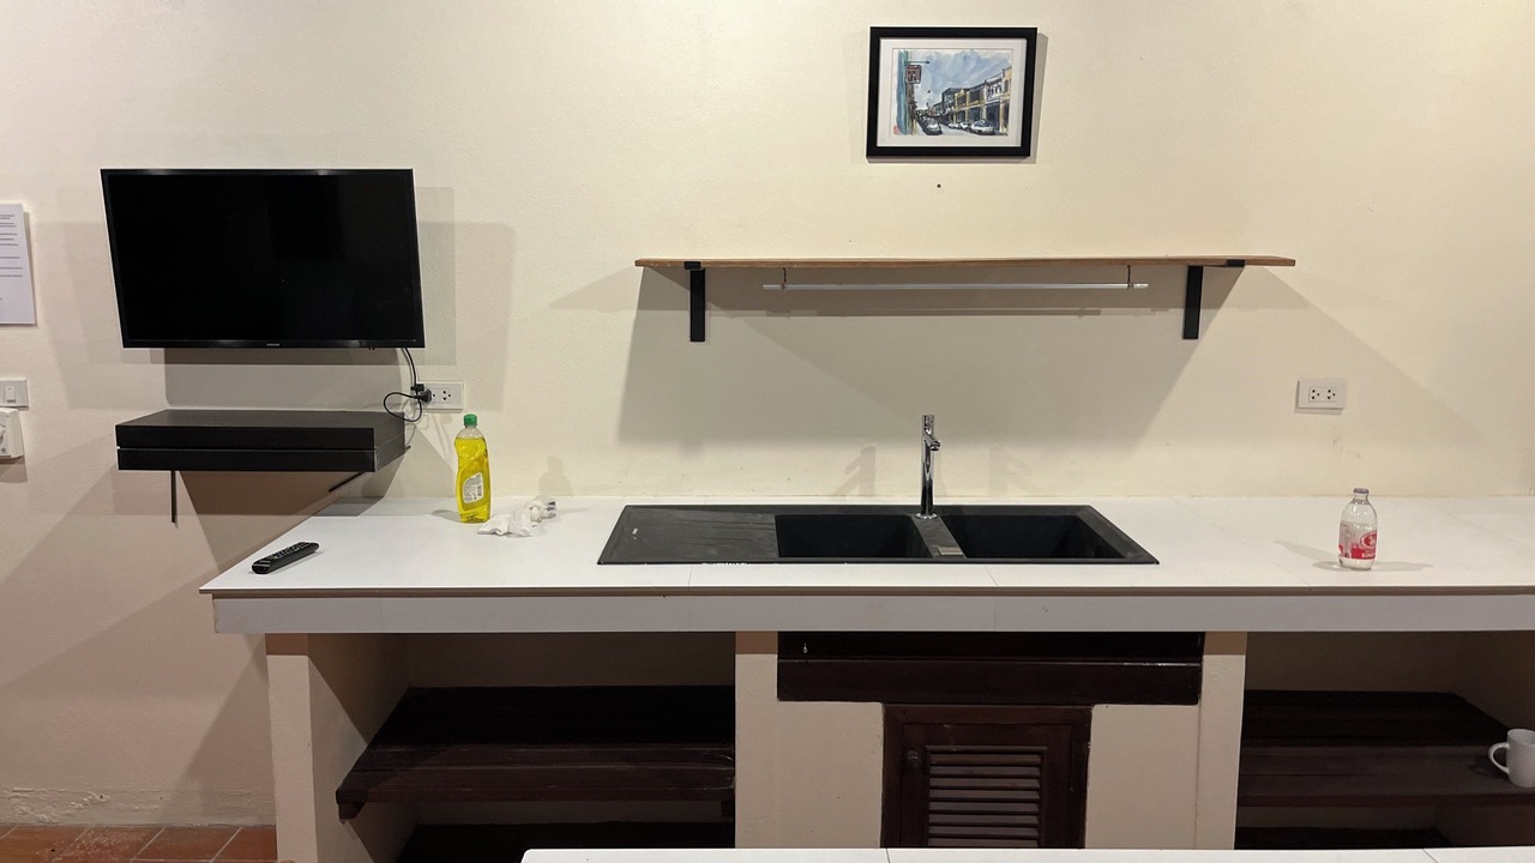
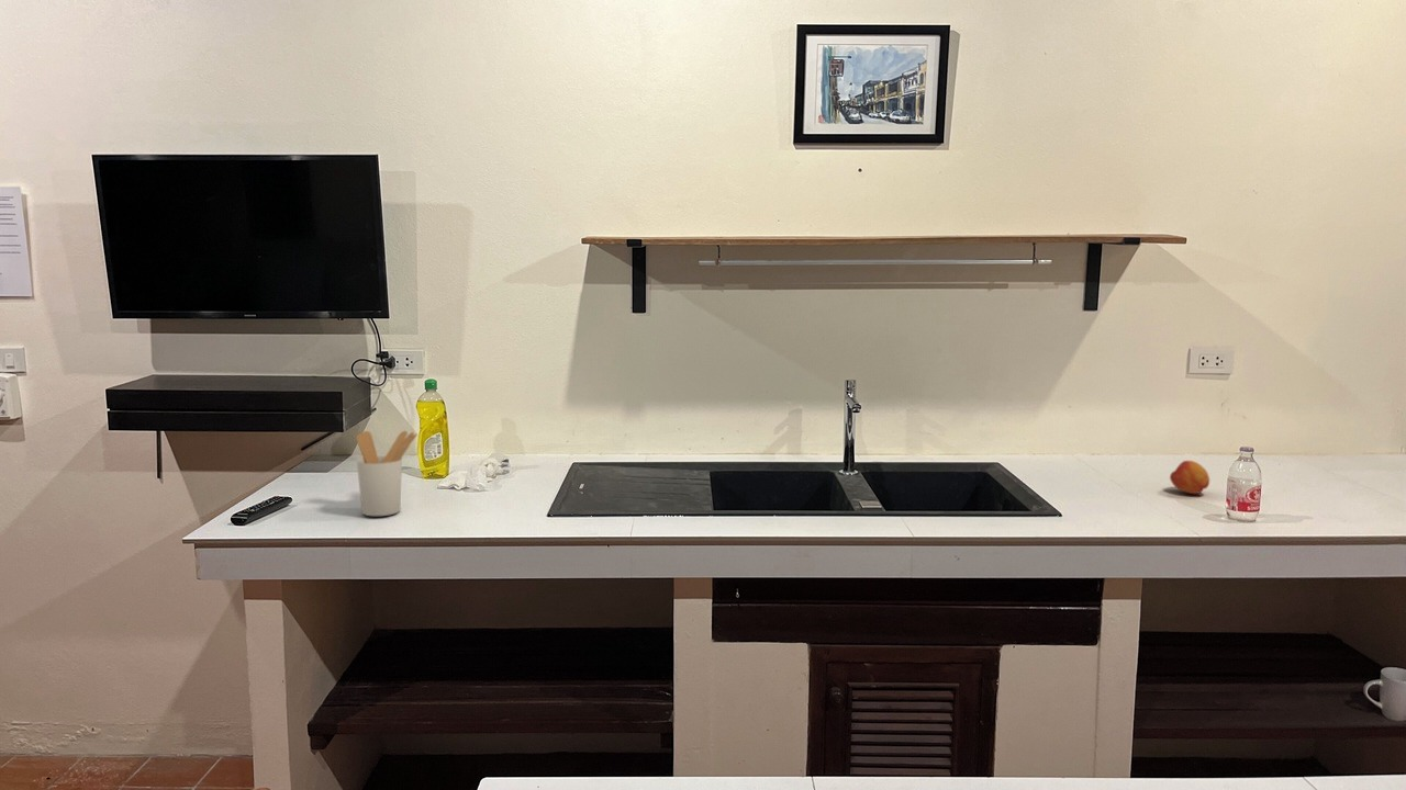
+ fruit [1169,460,1210,495]
+ utensil holder [355,430,419,517]
